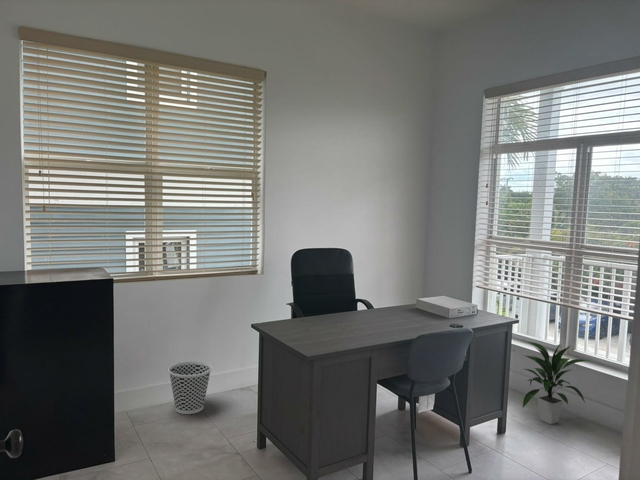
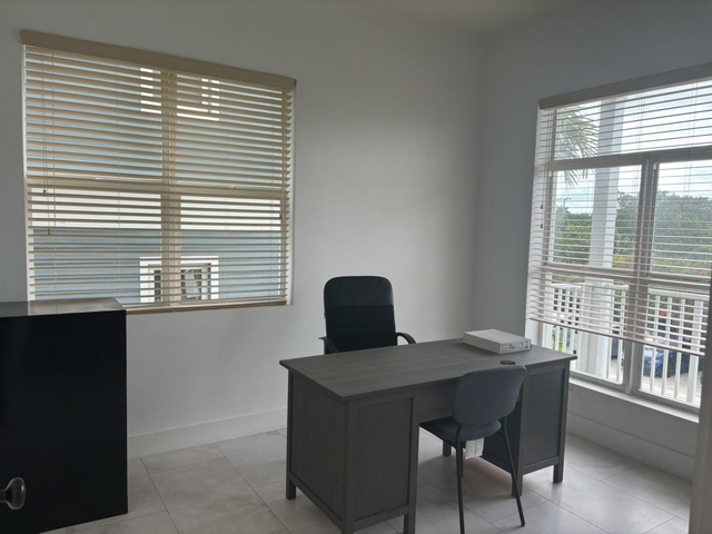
- wastebasket [167,360,213,415]
- indoor plant [521,340,589,425]
